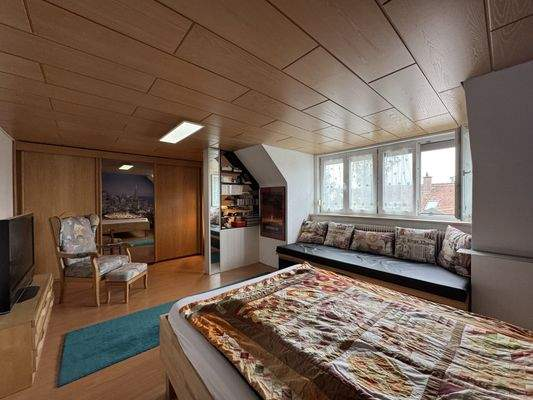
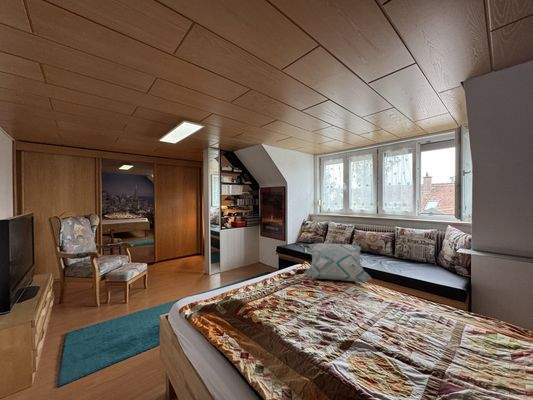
+ decorative pillow [304,242,373,283]
